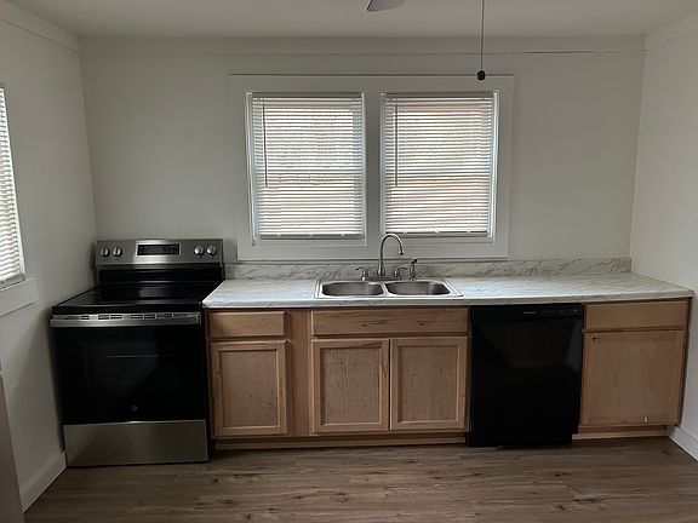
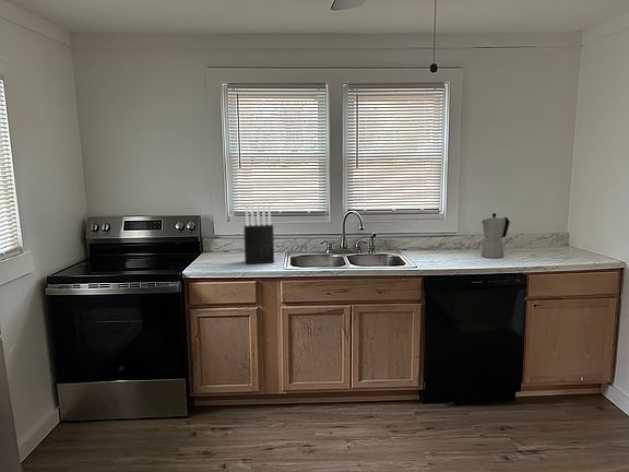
+ moka pot [479,212,511,259]
+ knife block [242,205,275,266]
